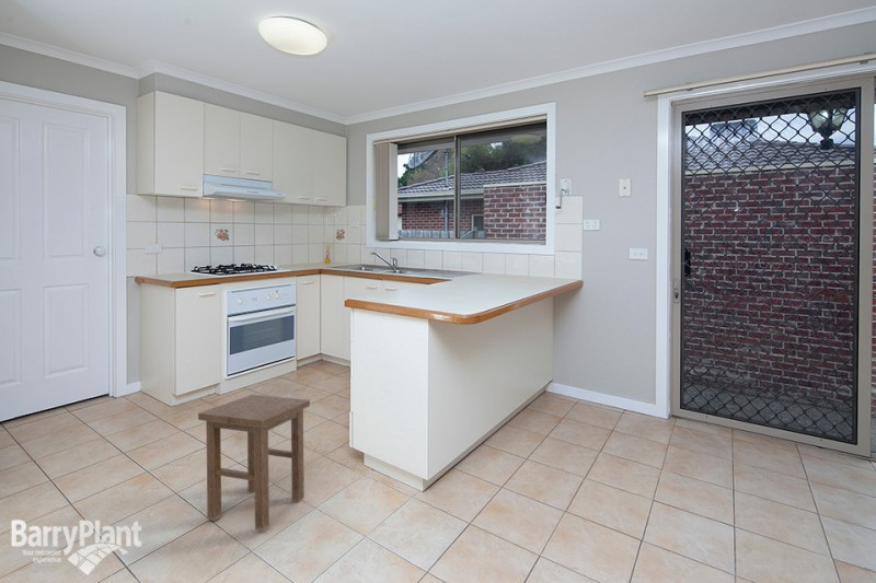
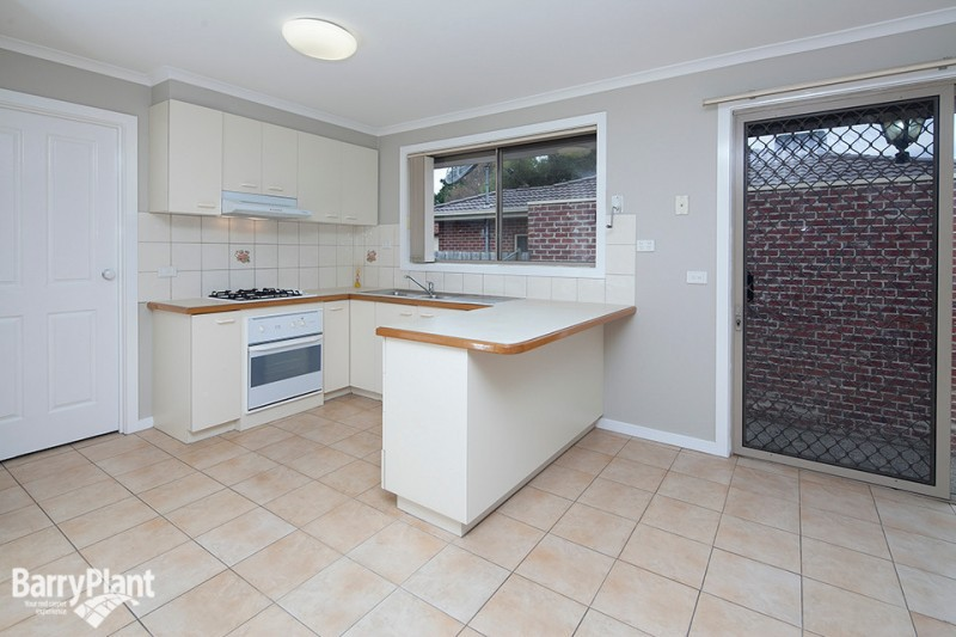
- stool [197,394,311,532]
